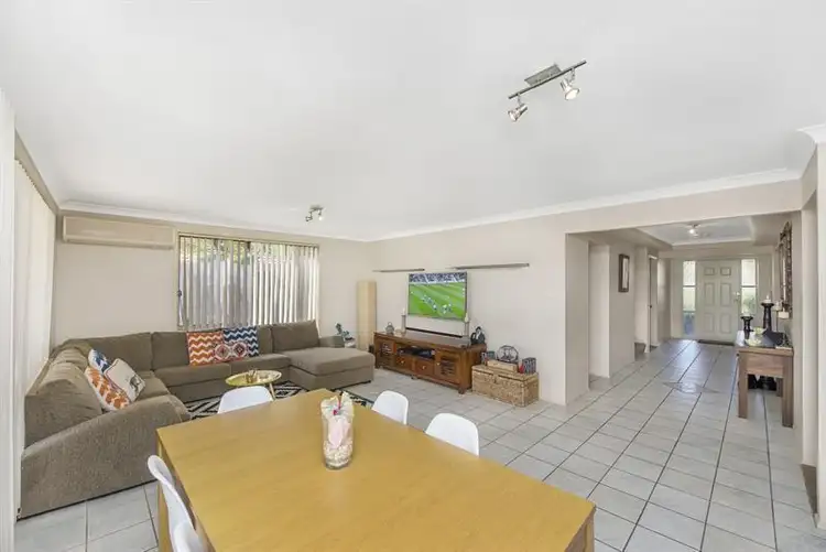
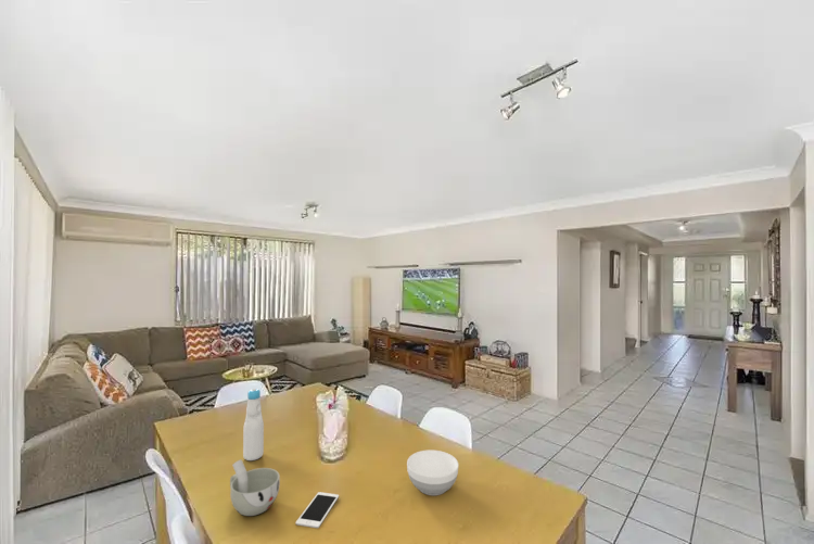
+ bowl [406,450,459,496]
+ cell phone [295,491,340,529]
+ bottle [242,388,265,461]
+ cup [229,459,281,517]
